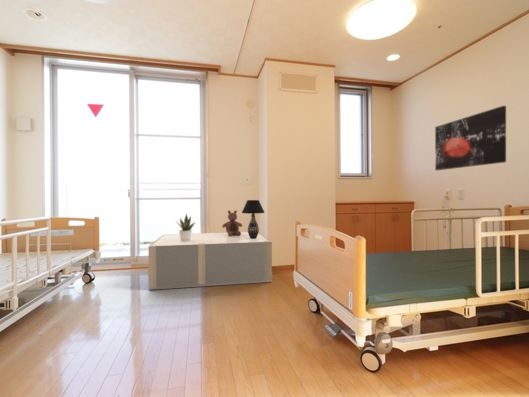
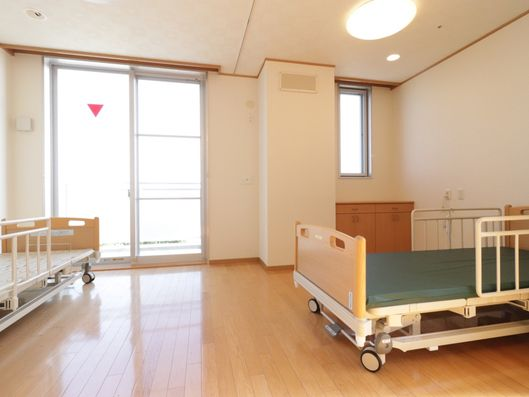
- table lamp [241,199,266,239]
- stuffed bear [221,209,243,236]
- storage bench [148,231,273,291]
- potted plant [175,213,196,241]
- wall art [434,105,507,171]
